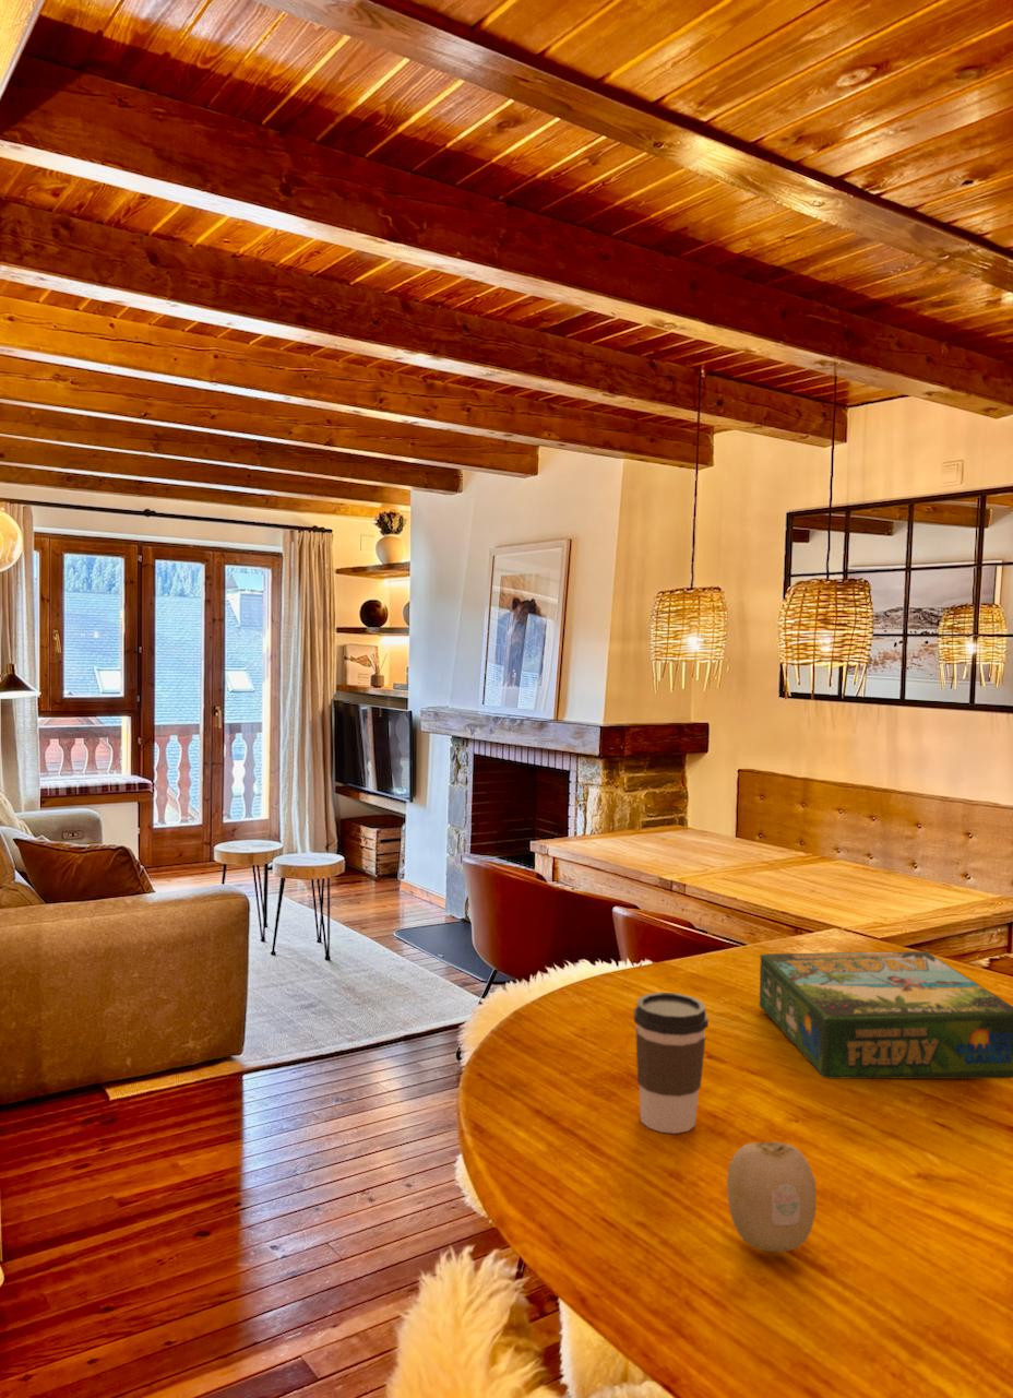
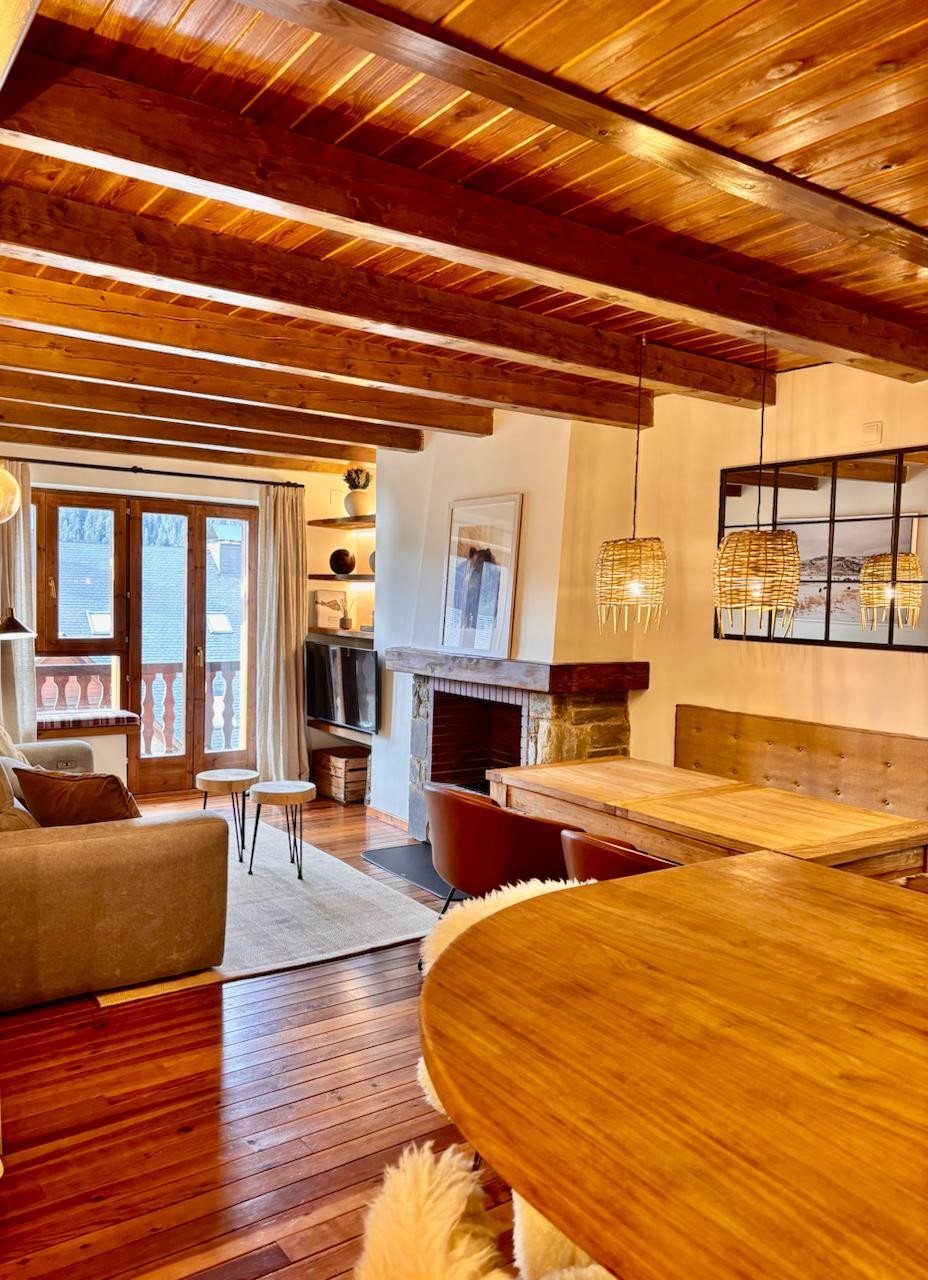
- fruit [726,1140,818,1253]
- board game [758,950,1013,1080]
- coffee cup [632,991,710,1135]
